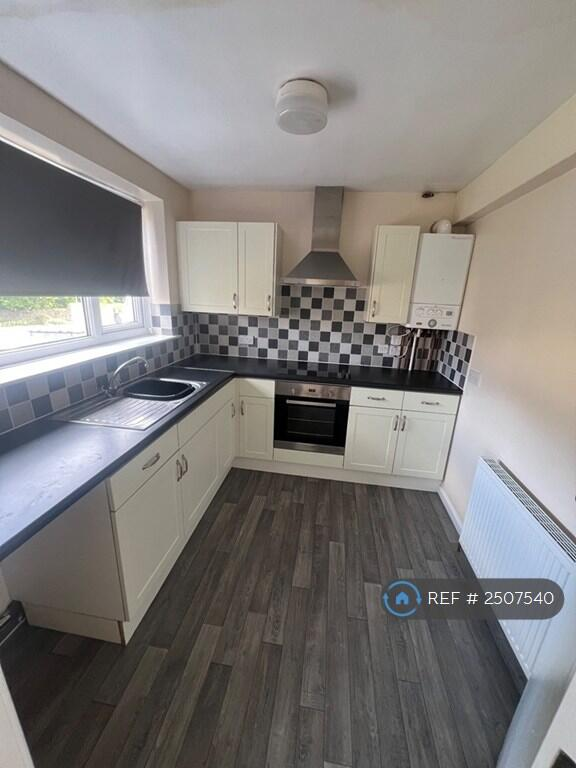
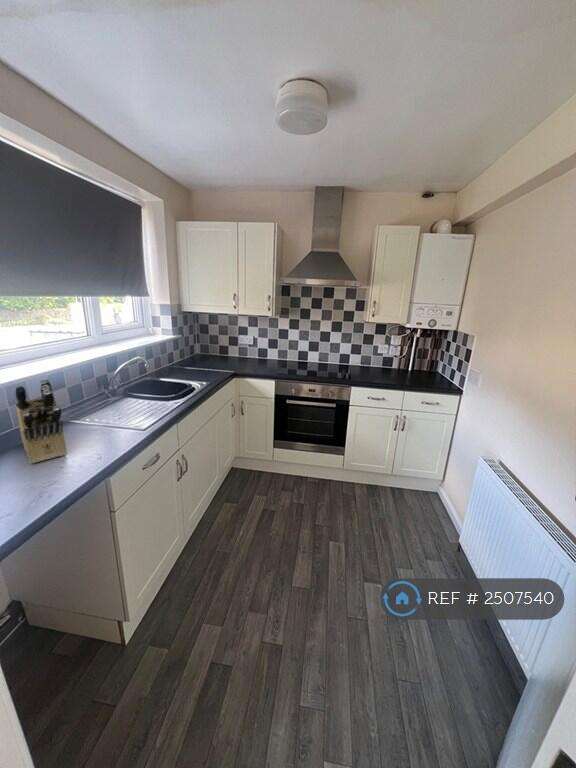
+ knife block [15,378,68,464]
